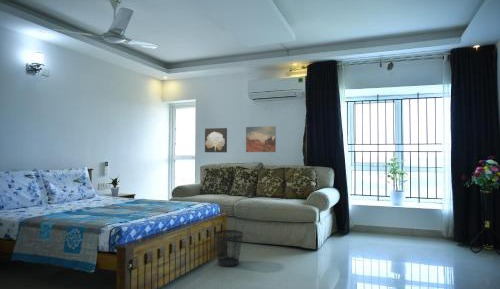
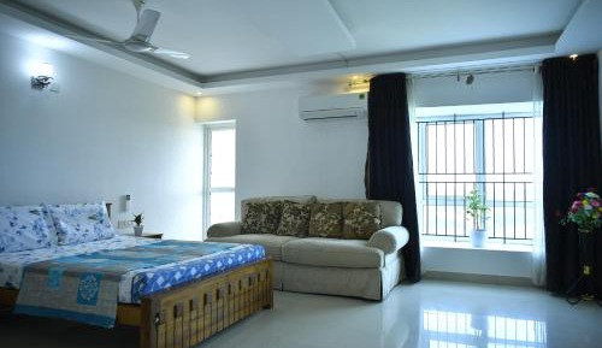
- wastebasket [213,229,244,268]
- wall art [204,127,228,153]
- wall art [245,125,277,153]
